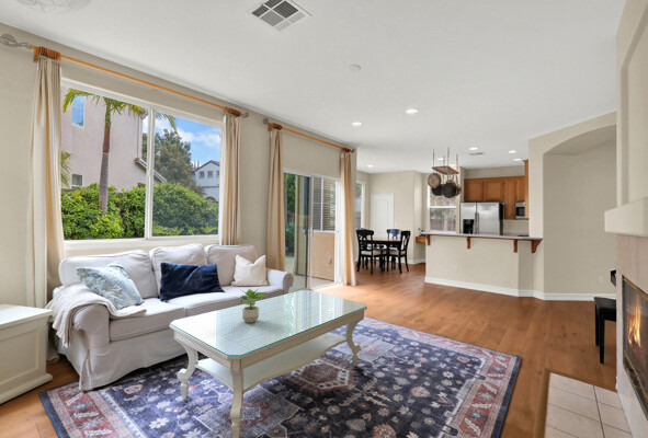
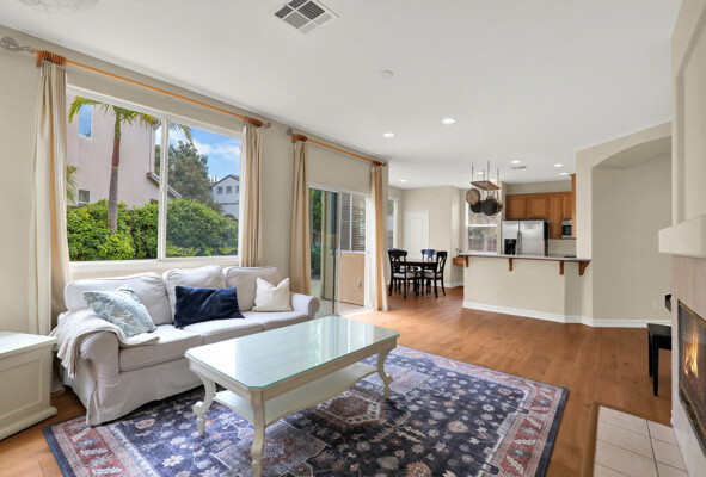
- potted plant [239,288,269,324]
